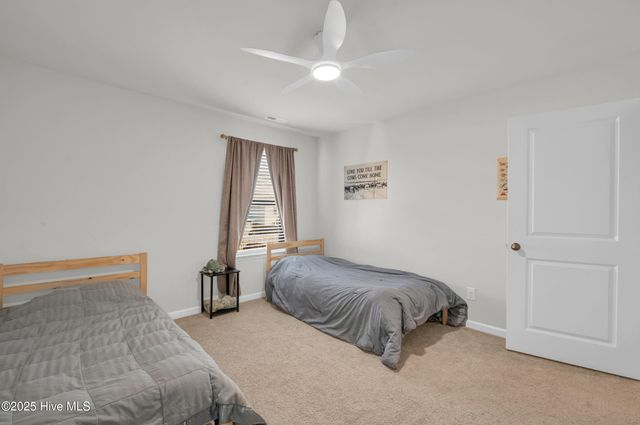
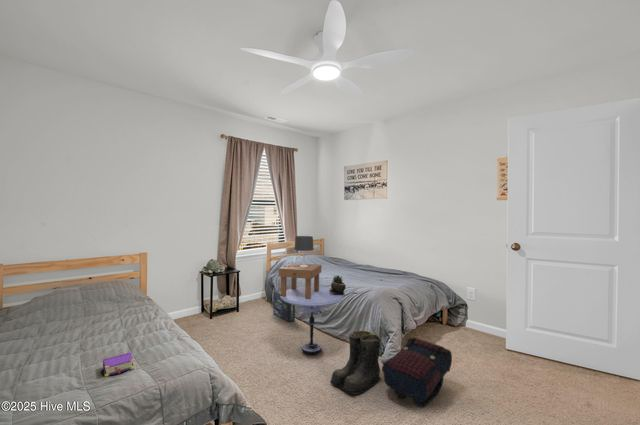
+ box [272,289,296,323]
+ succulent plant [329,274,347,296]
+ boots [329,330,383,396]
+ satchel [381,336,453,408]
+ side table [281,286,345,355]
+ table lamp [278,235,322,299]
+ book [100,352,135,378]
